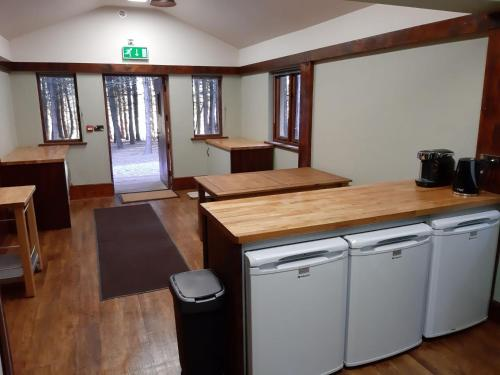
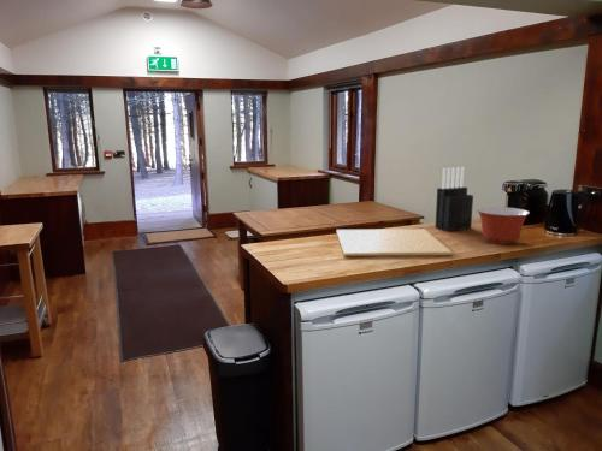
+ knife block [435,166,474,232]
+ cutting board [336,227,453,257]
+ mixing bowl [476,206,531,245]
